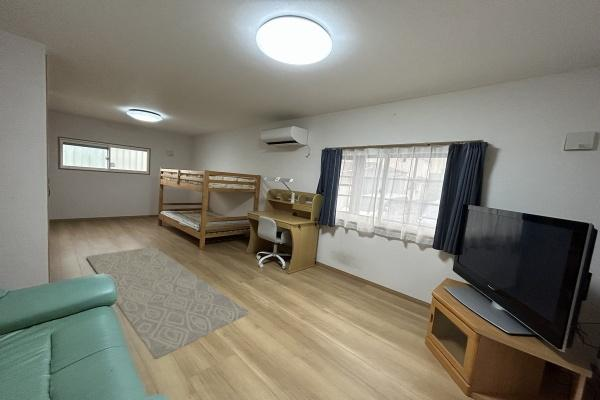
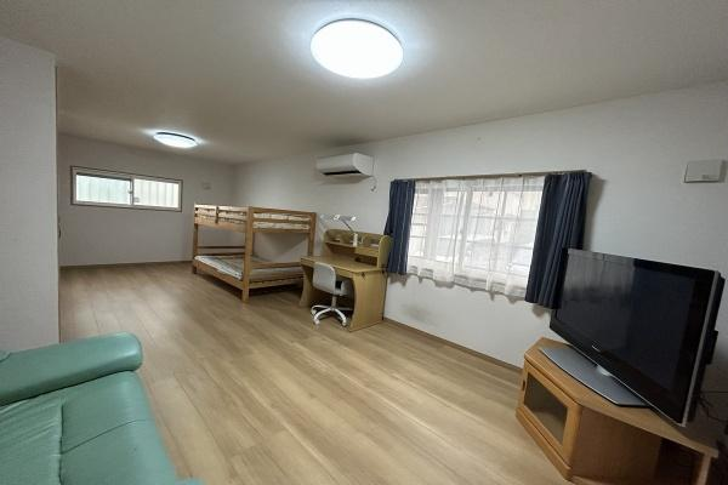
- rug [86,246,251,360]
